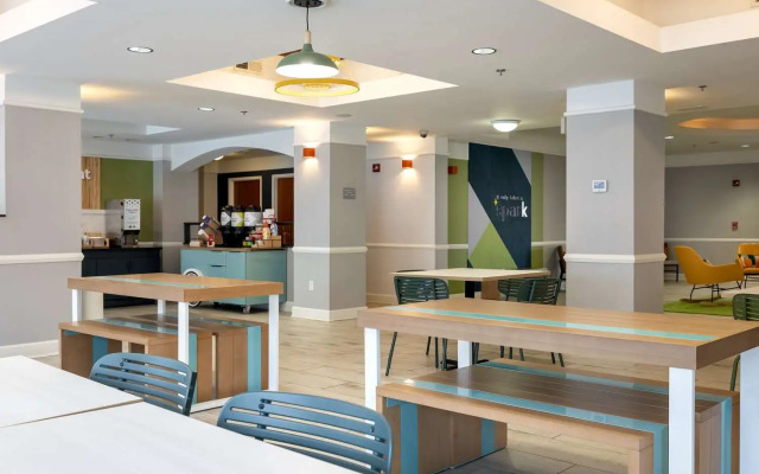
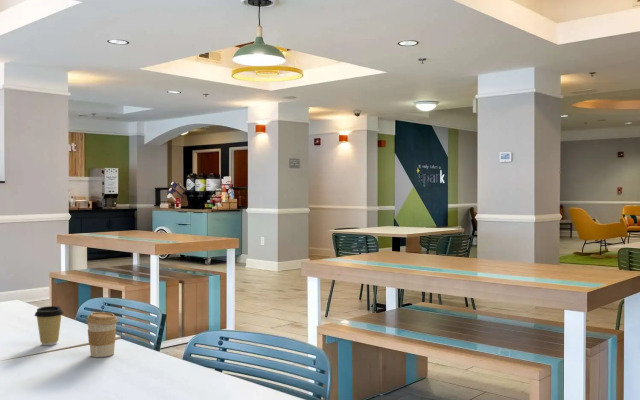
+ coffee cup [33,305,64,346]
+ coffee cup [85,311,119,358]
